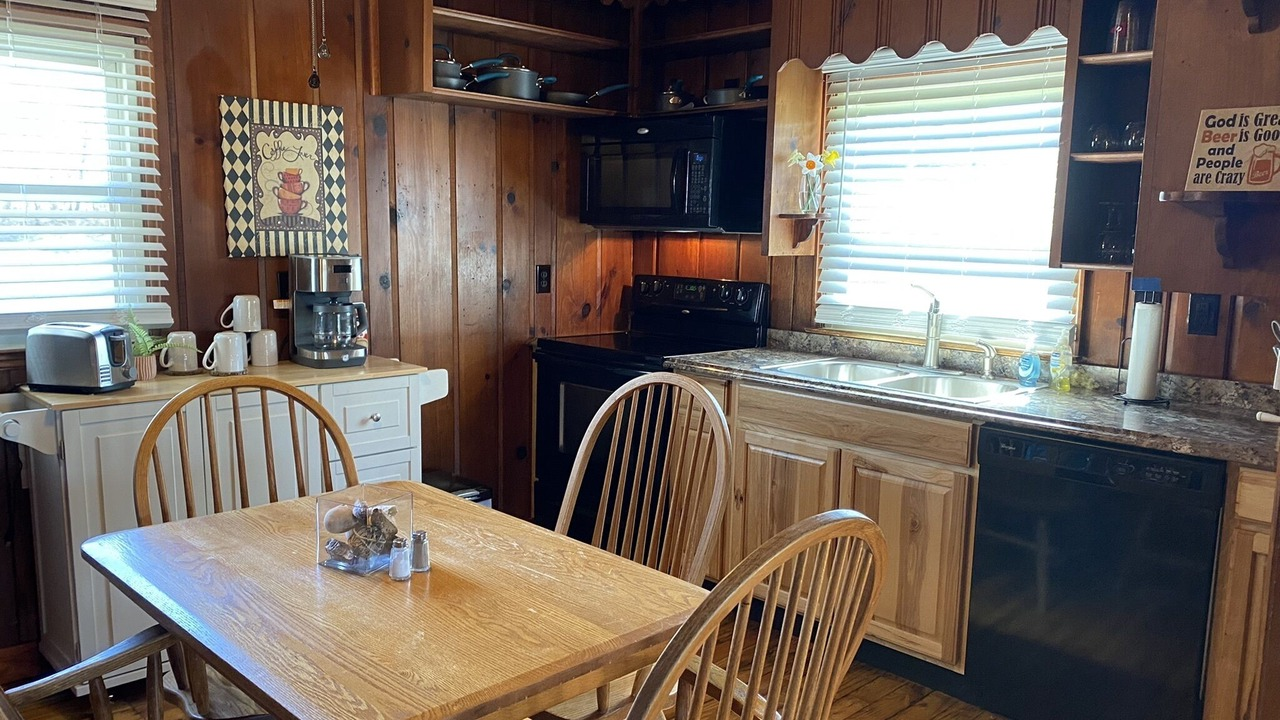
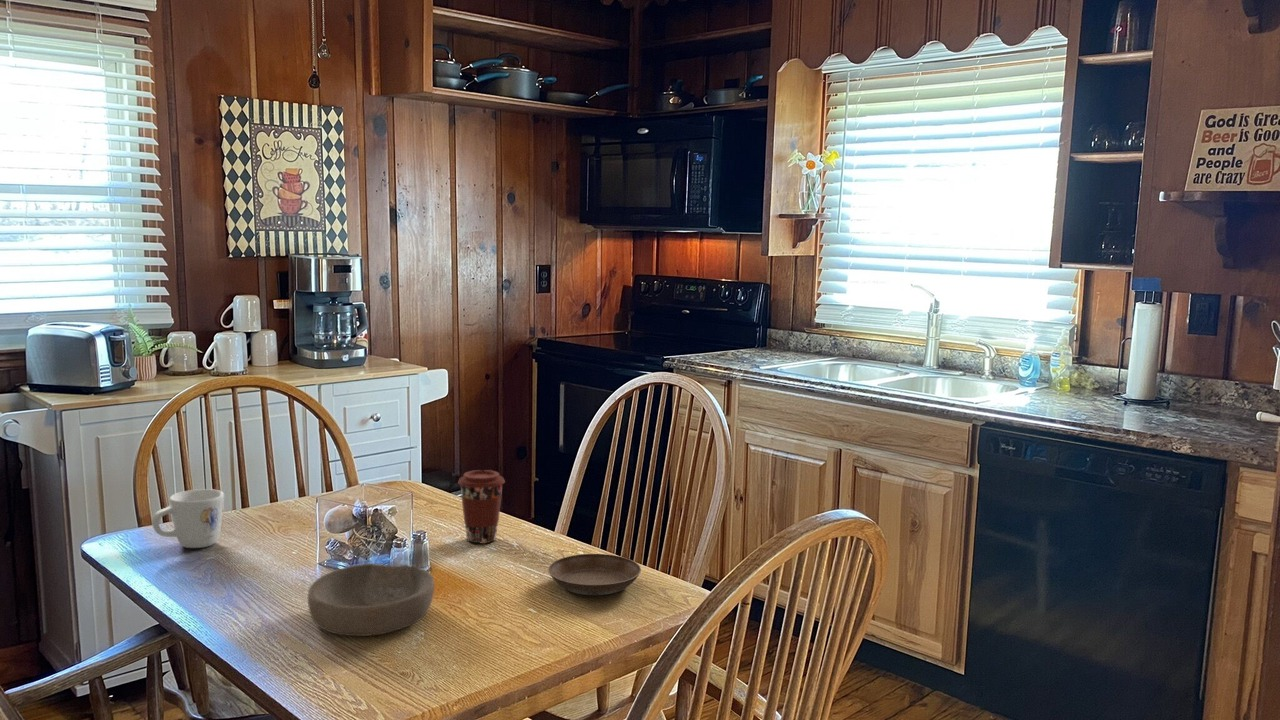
+ mug [151,488,225,549]
+ coffee cup [457,469,506,544]
+ bowl [307,563,435,637]
+ saucer [547,553,642,596]
